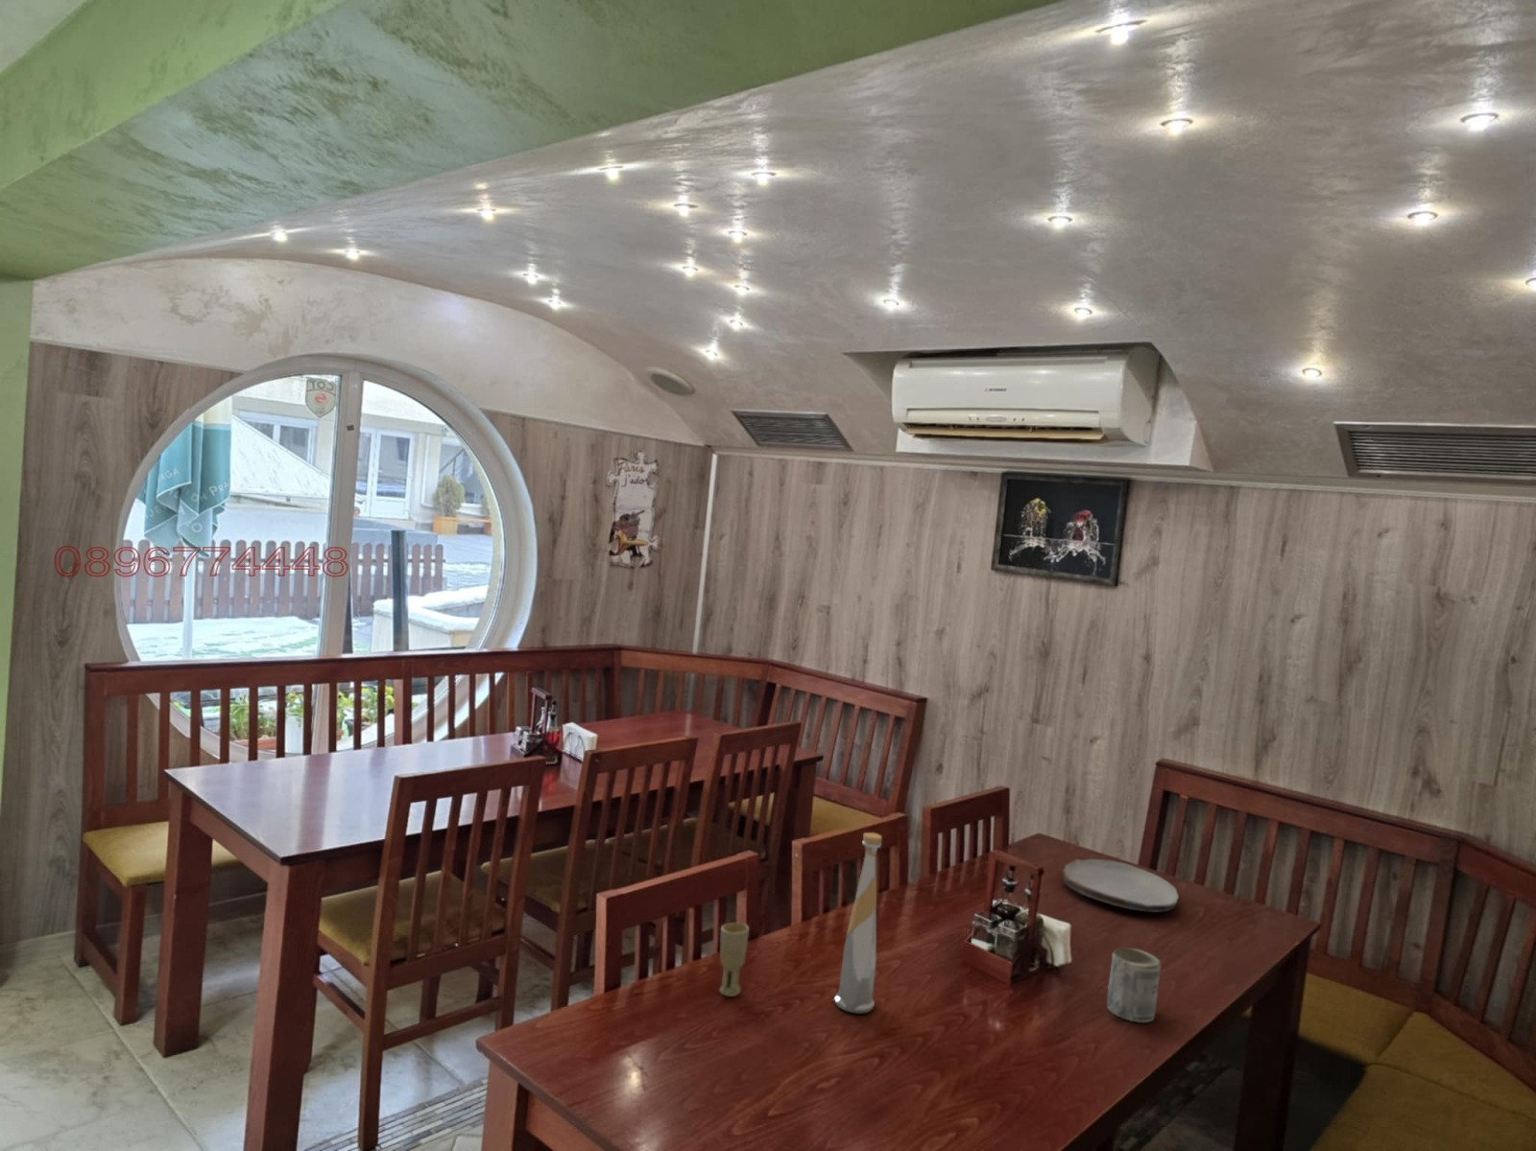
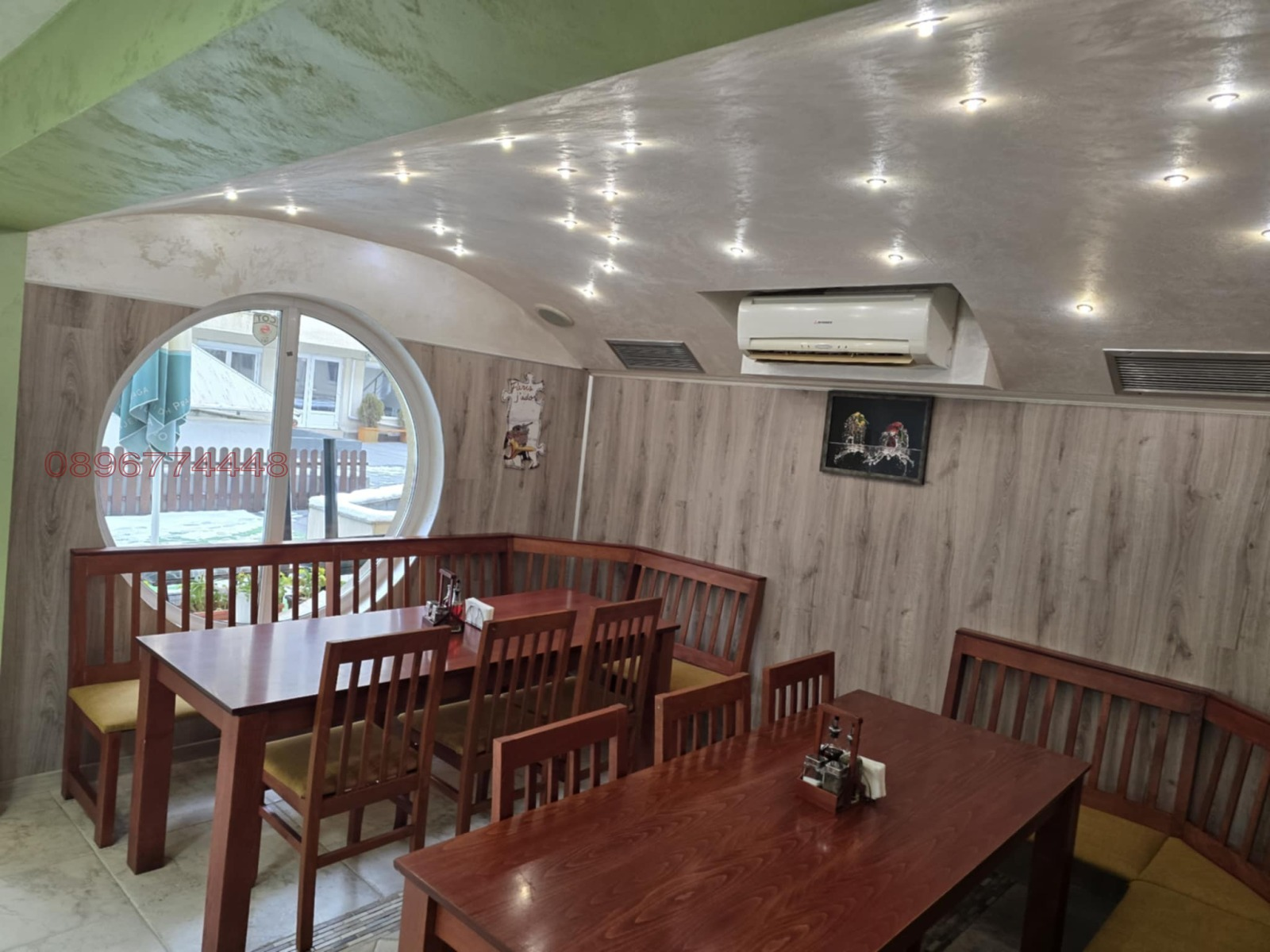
- mug [1105,947,1161,1023]
- cup [720,921,750,997]
- bottle [833,832,883,1014]
- plate [1061,857,1180,913]
